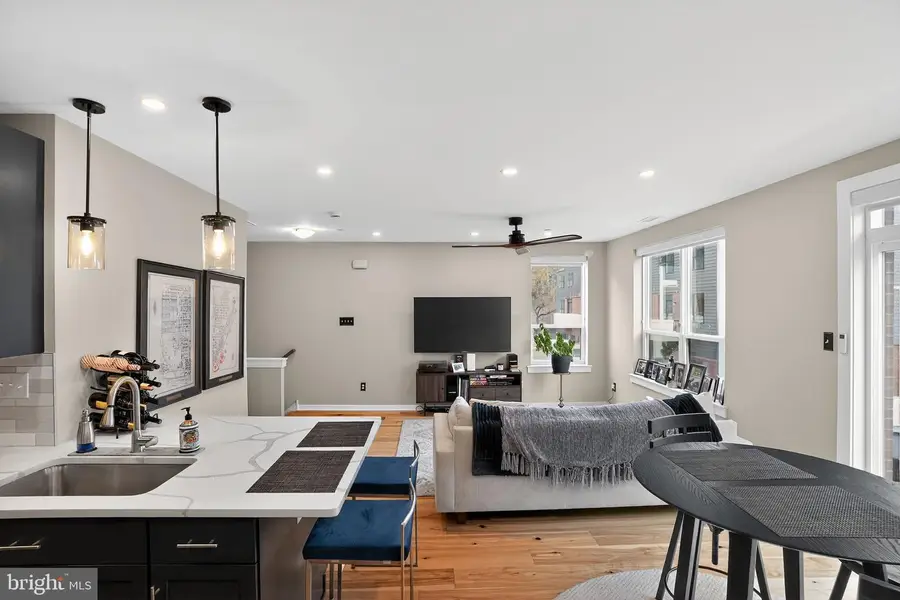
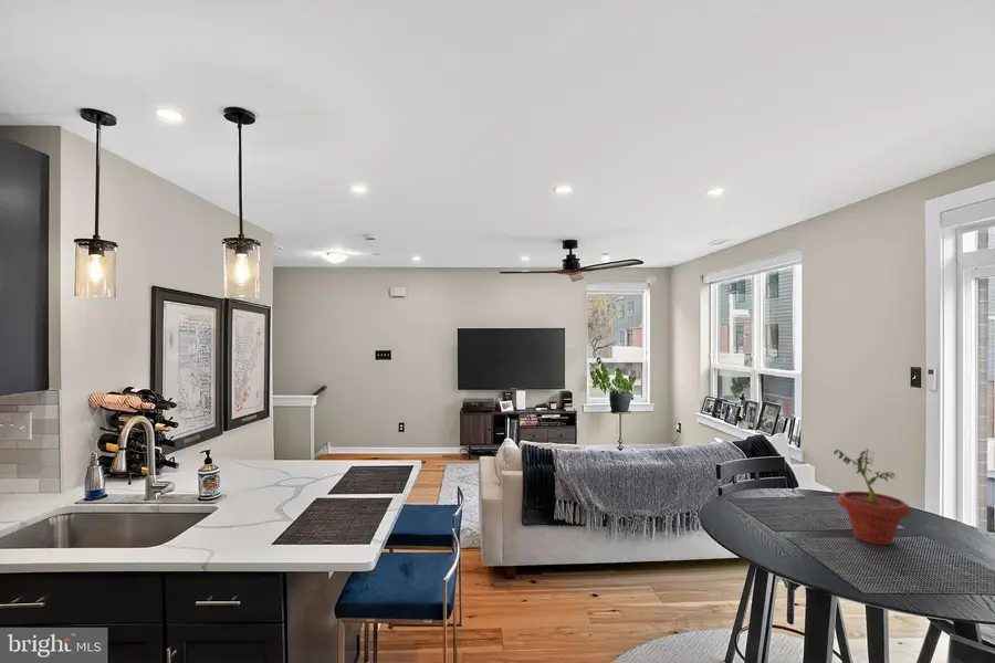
+ potted plant [832,448,911,546]
